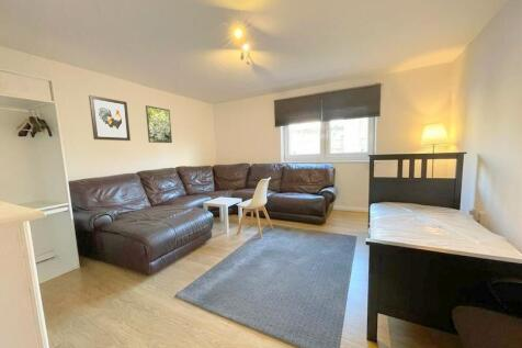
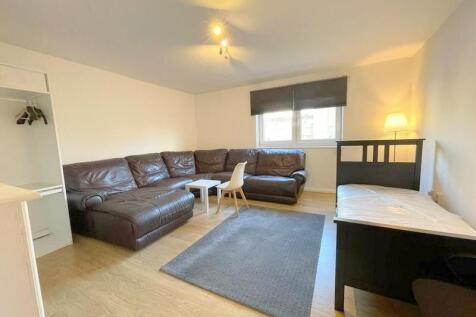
- wall art [88,94,132,142]
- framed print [145,104,173,144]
